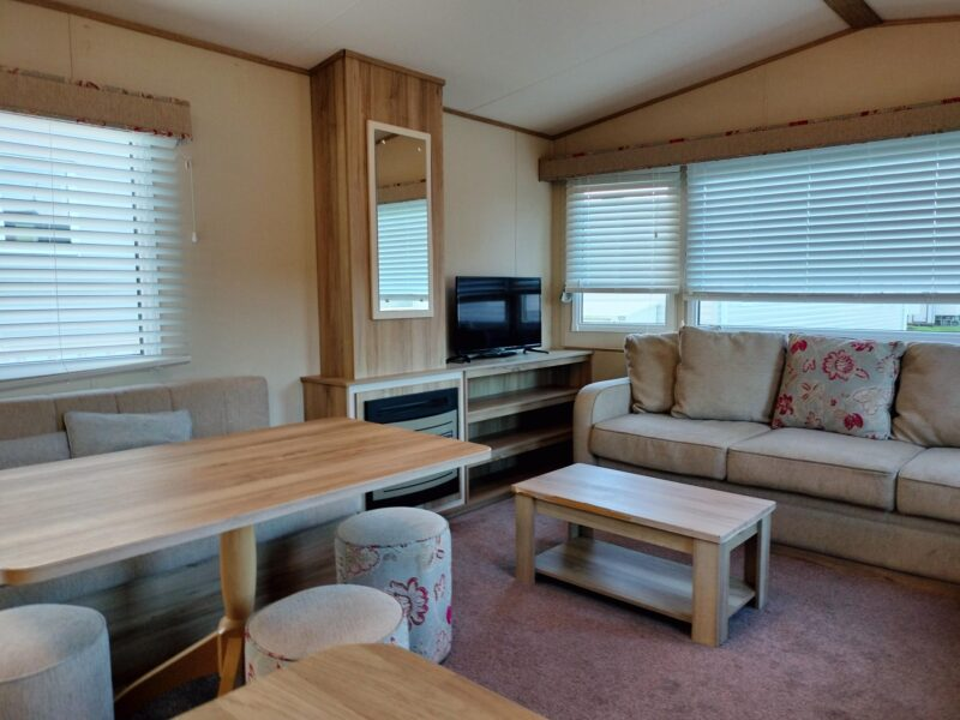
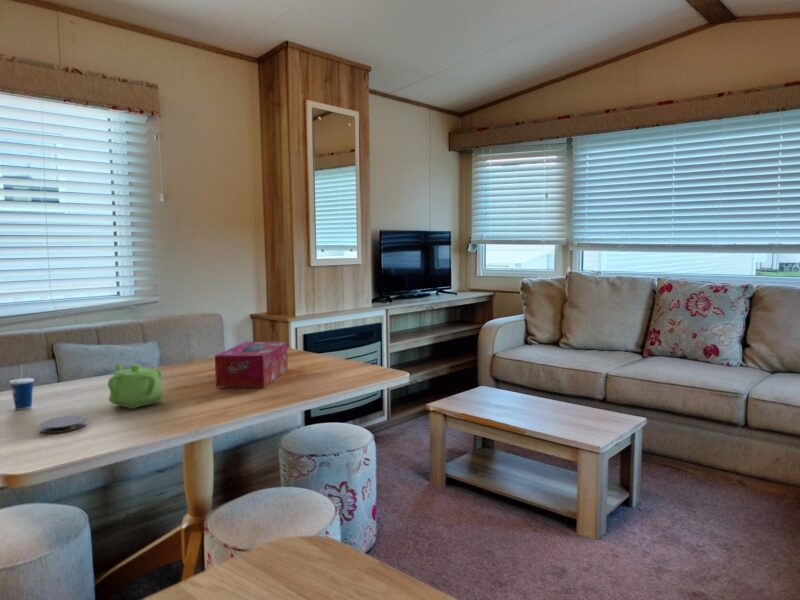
+ cup [8,363,35,410]
+ tissue box [214,341,289,388]
+ coaster [38,415,87,434]
+ teapot [107,363,164,410]
